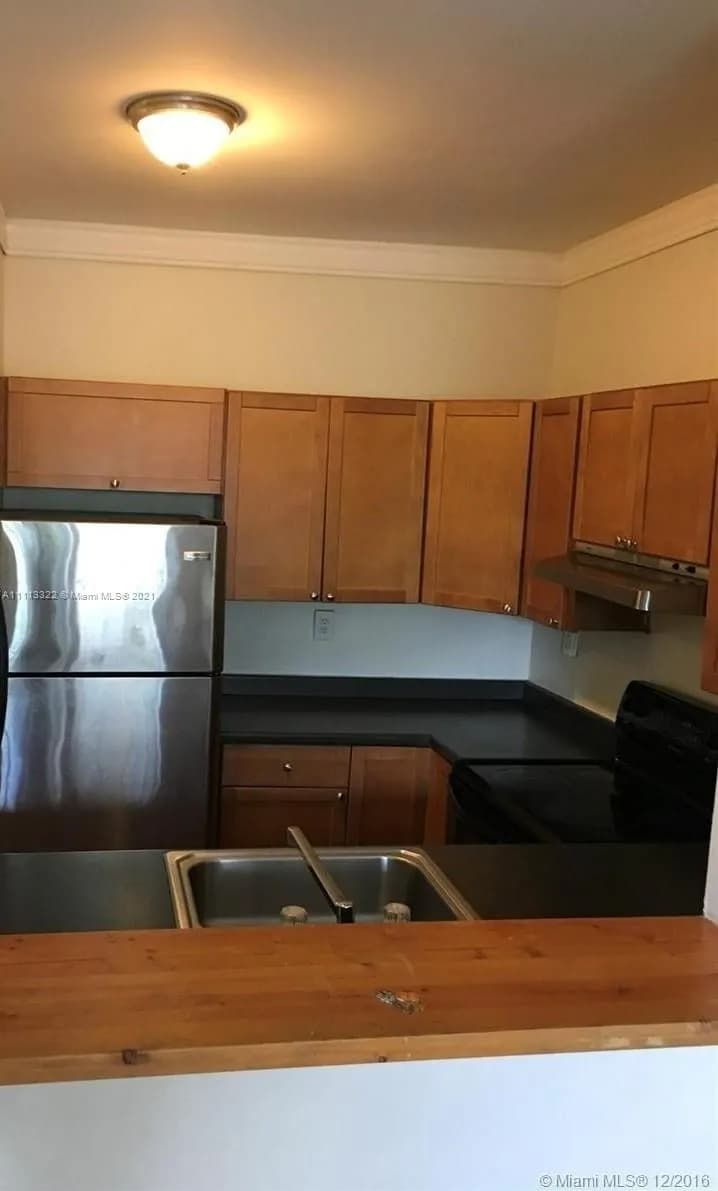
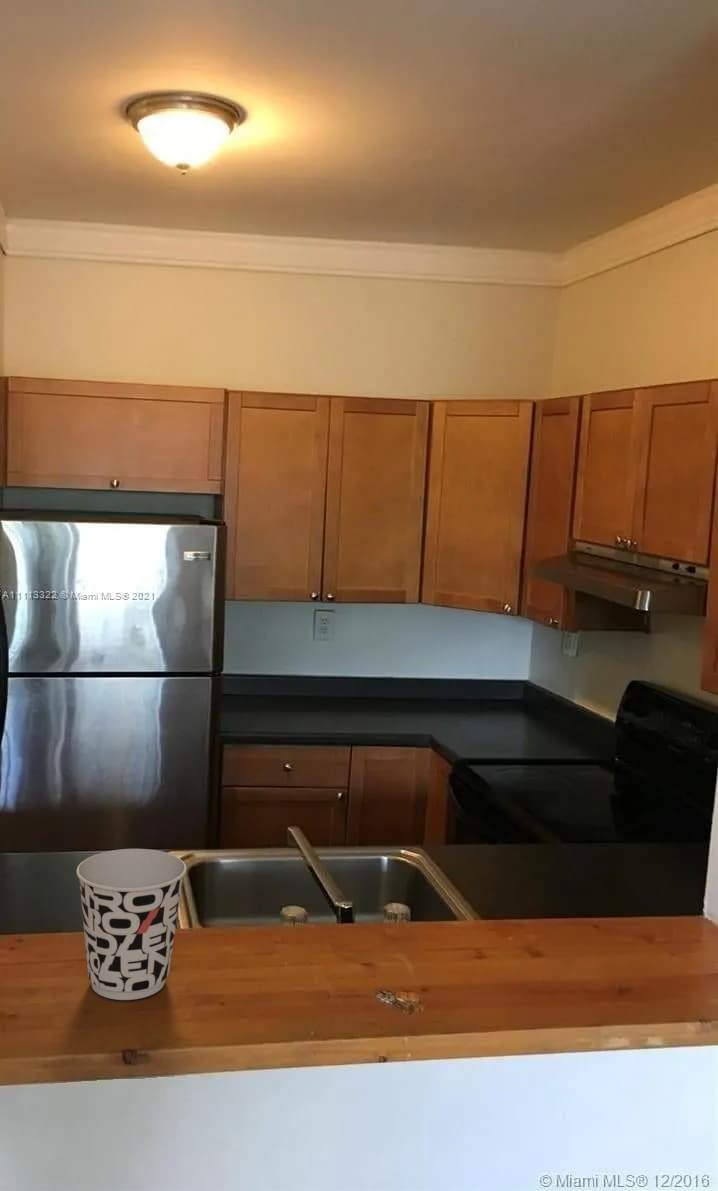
+ cup [75,848,187,1001]
